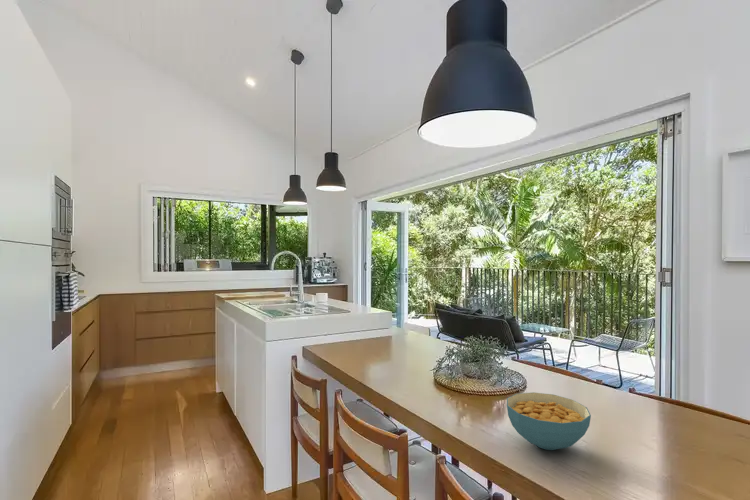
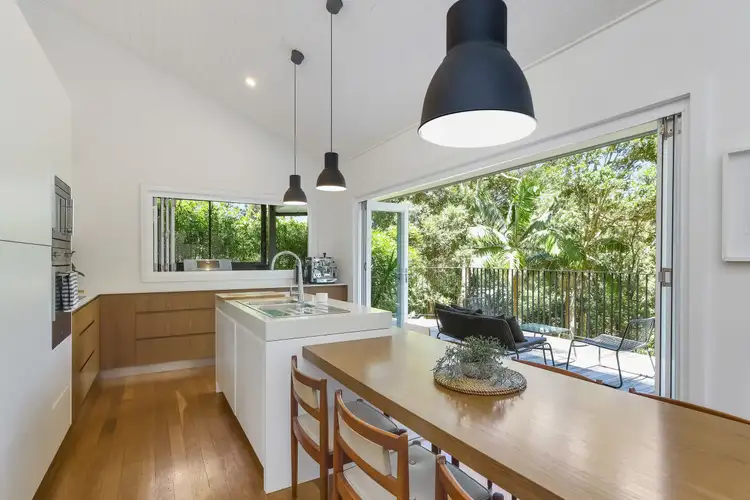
- cereal bowl [506,391,592,451]
